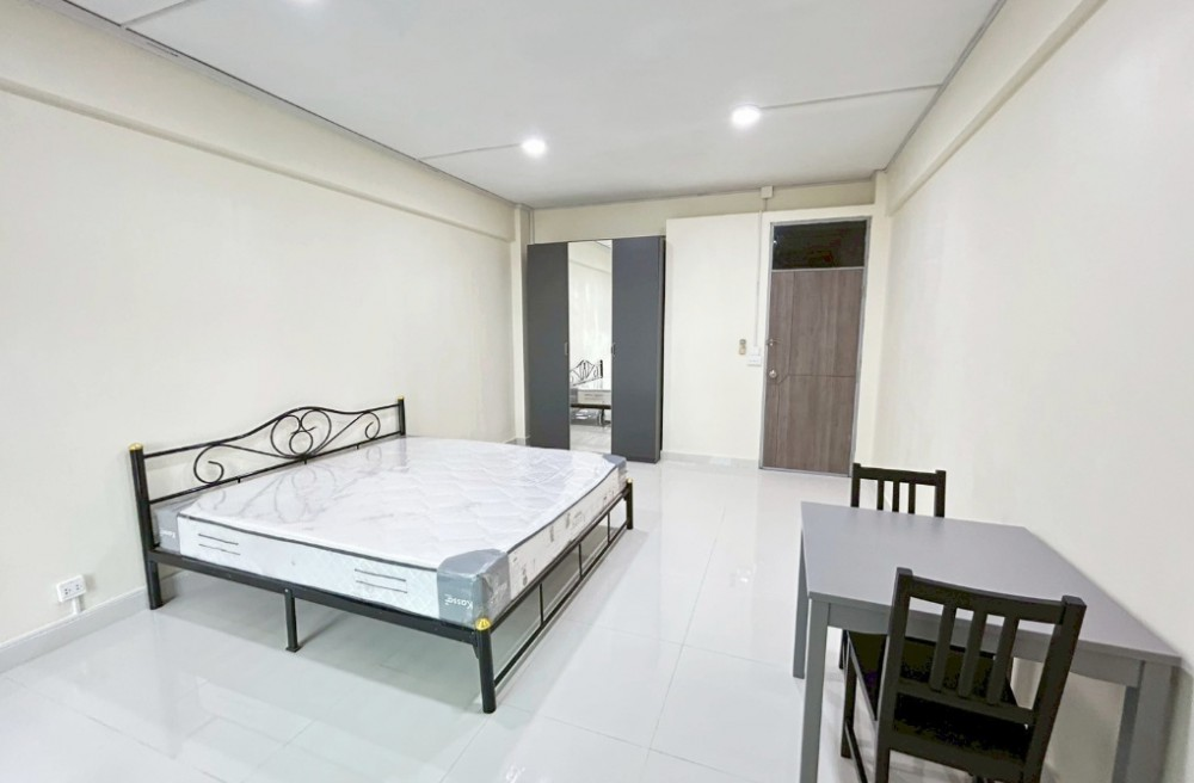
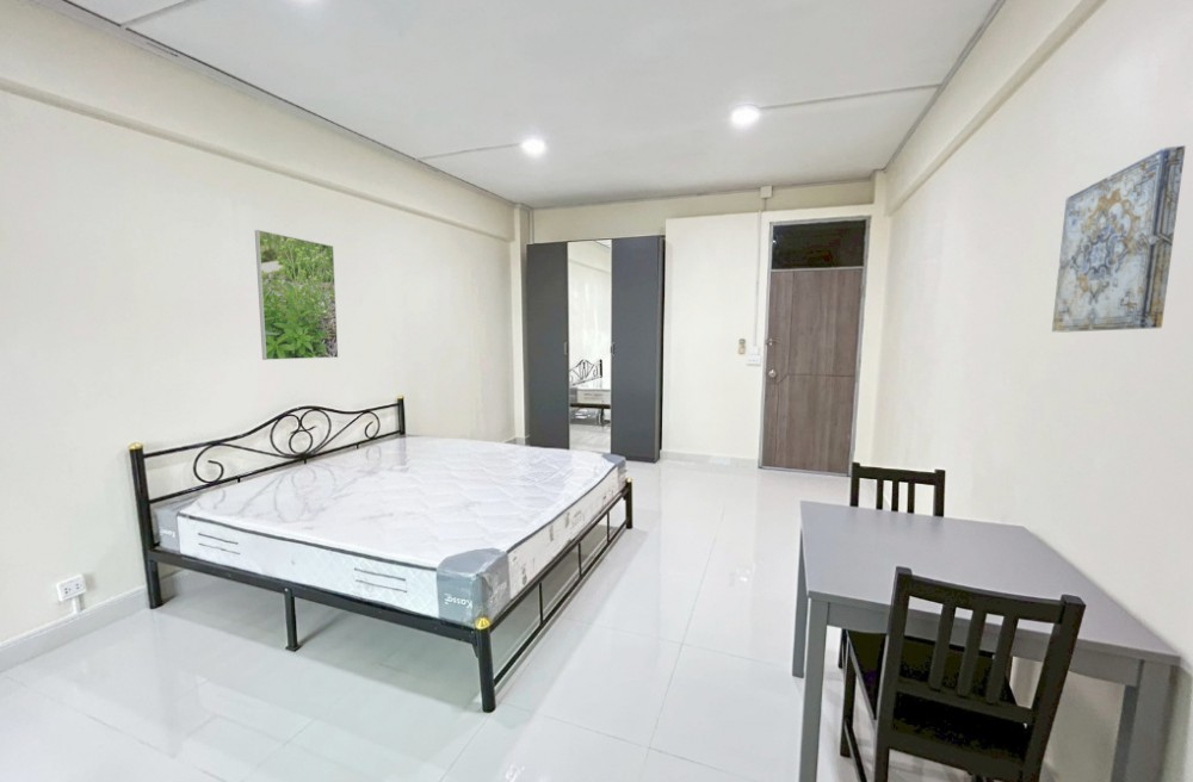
+ wall art [1051,144,1187,333]
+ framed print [254,229,339,361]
